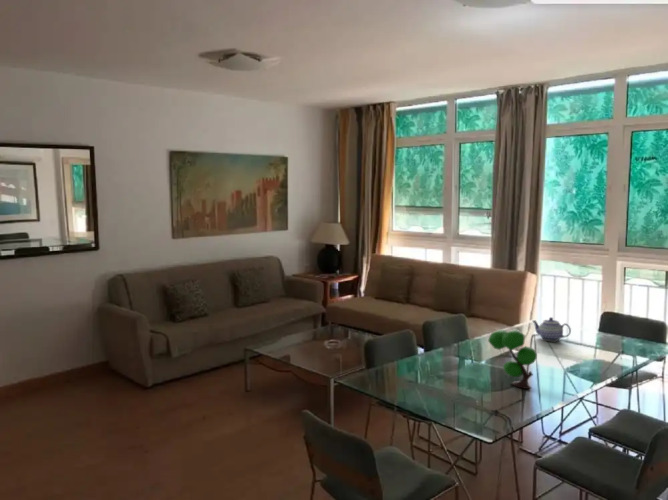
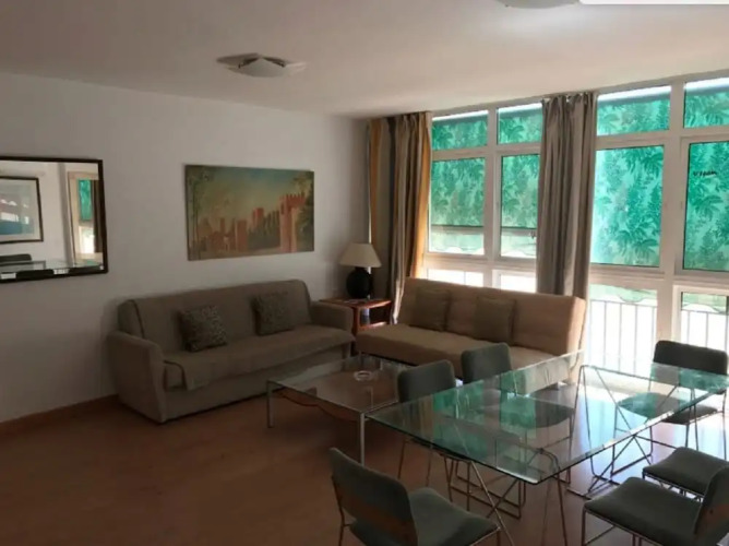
- teapot [531,316,572,342]
- plant [487,328,538,390]
